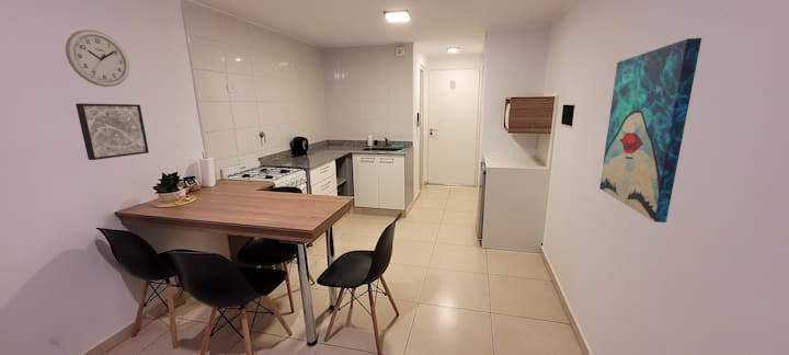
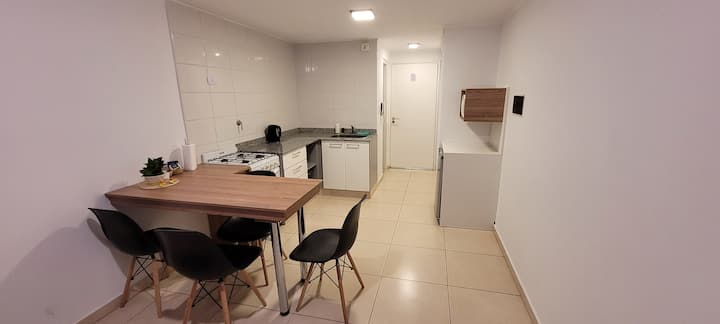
- wall art [75,102,150,161]
- wall art [598,37,702,224]
- wall clock [65,28,130,88]
